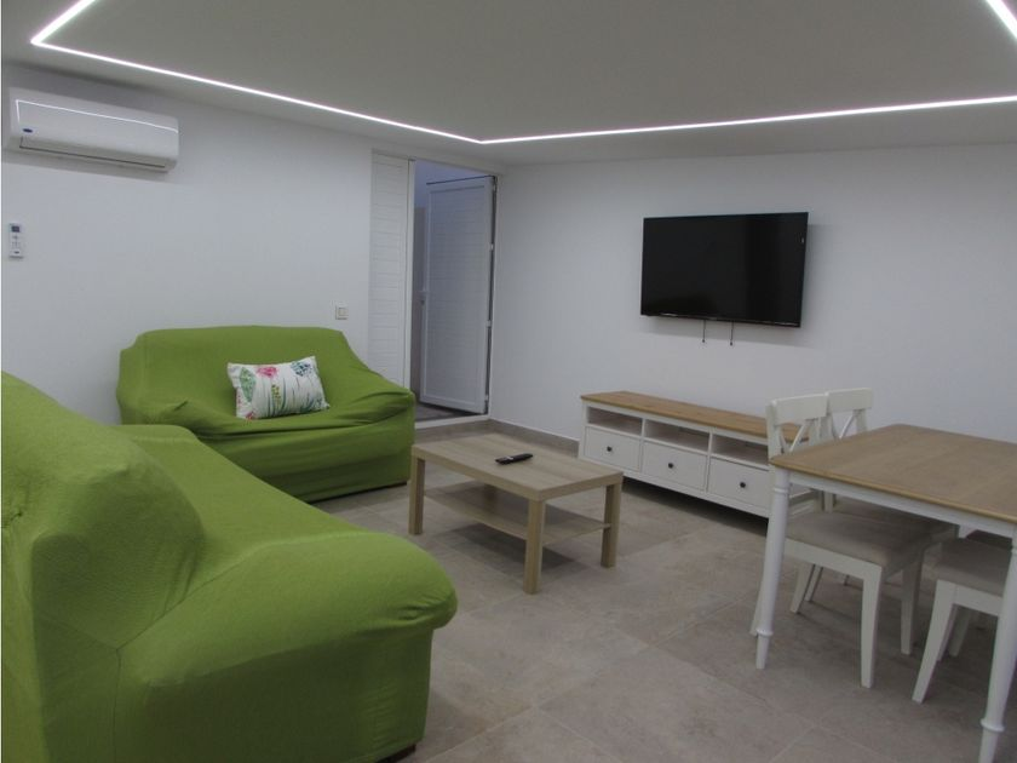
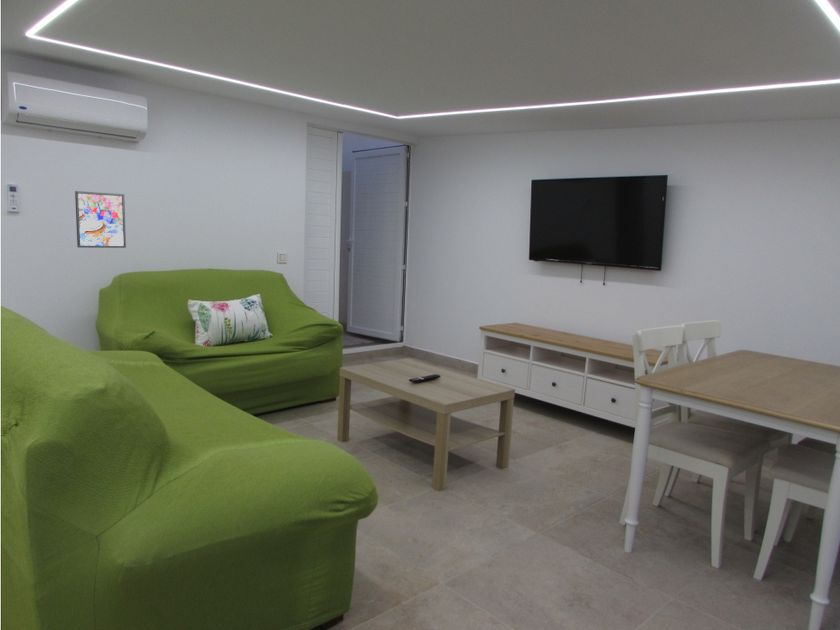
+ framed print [74,190,127,249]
